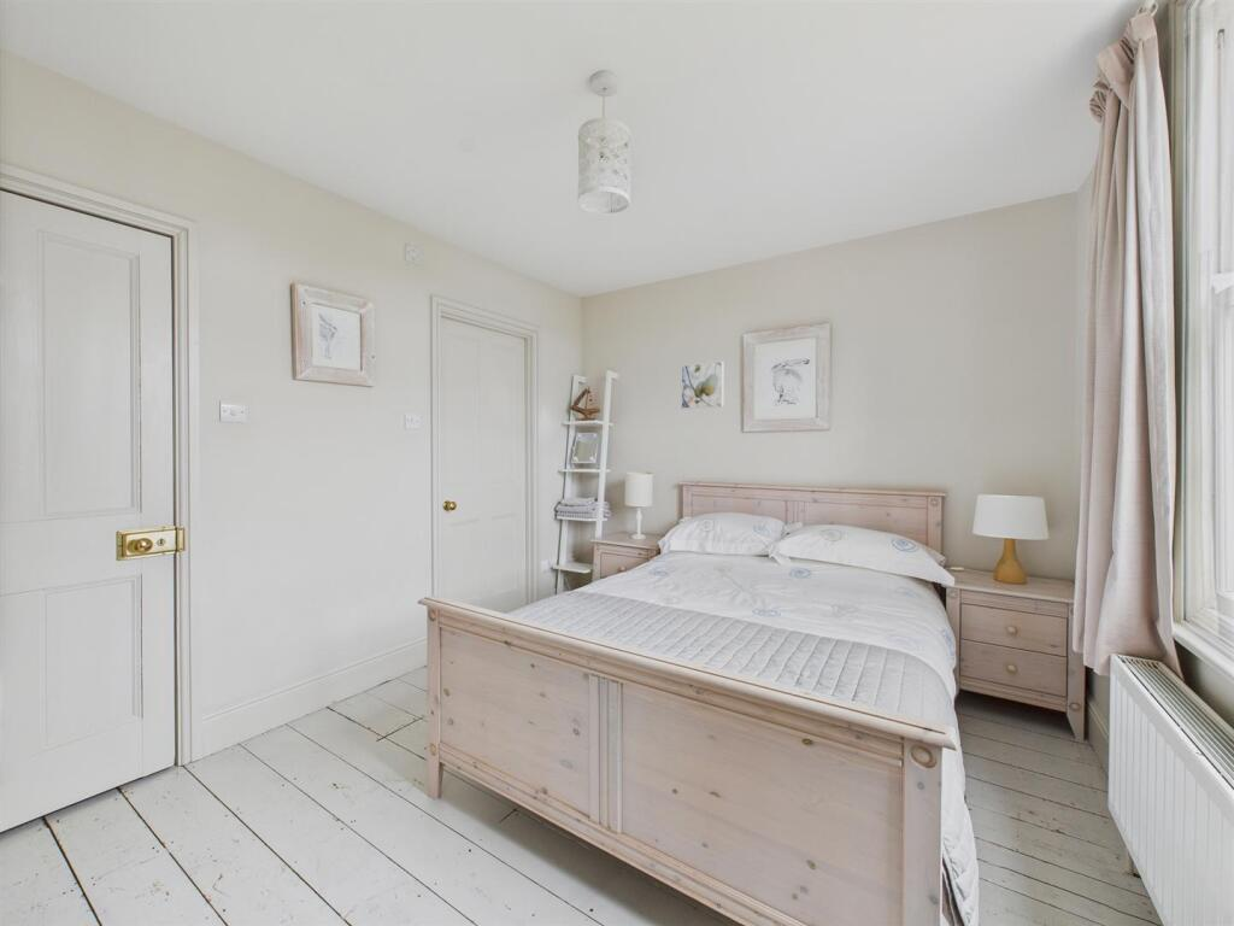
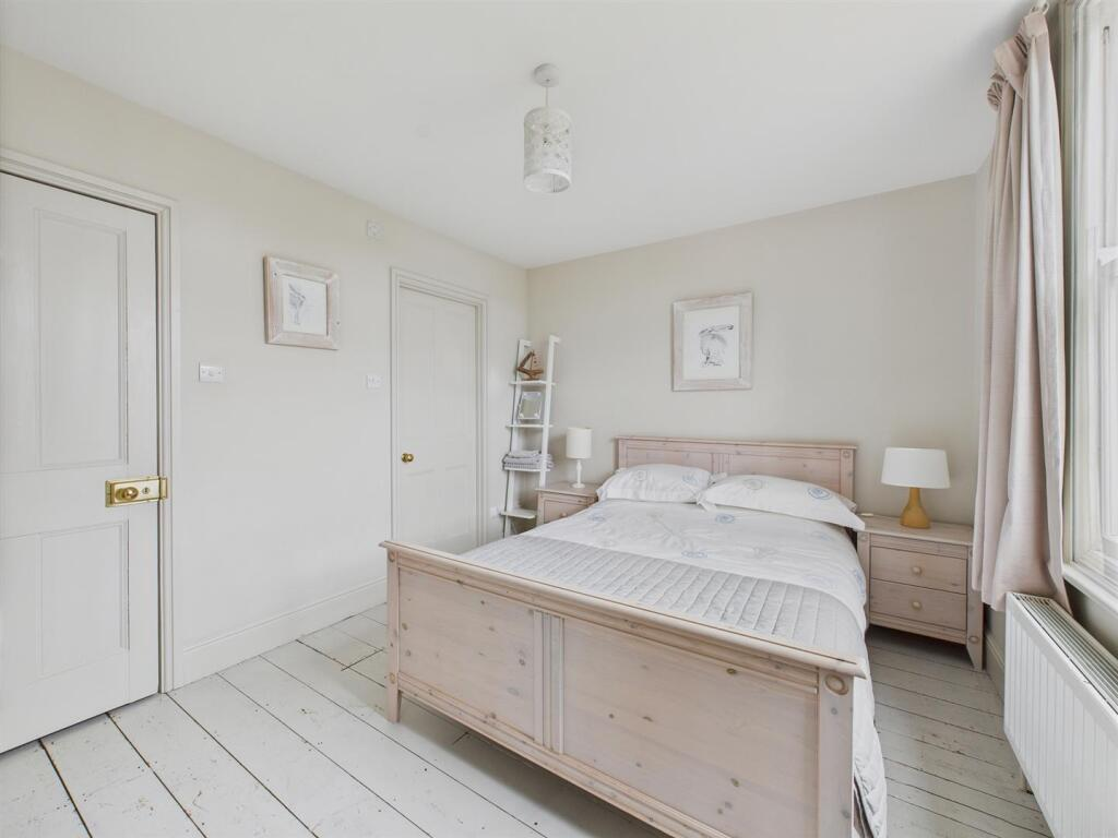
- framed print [680,361,725,410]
